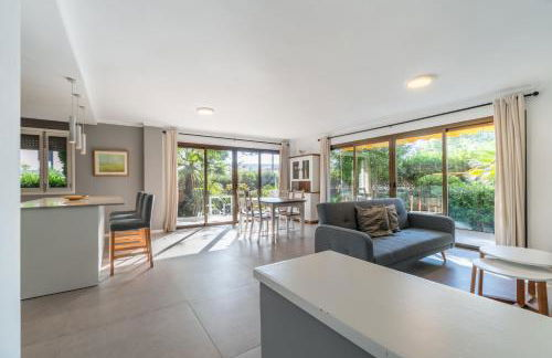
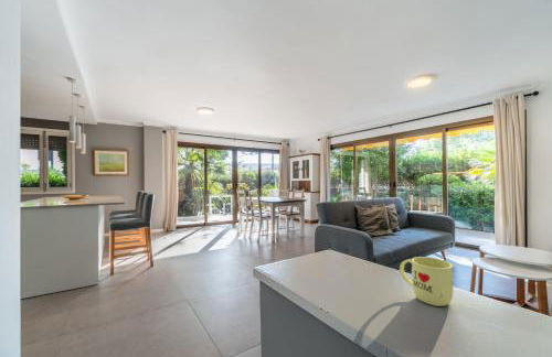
+ mug [399,256,454,307]
